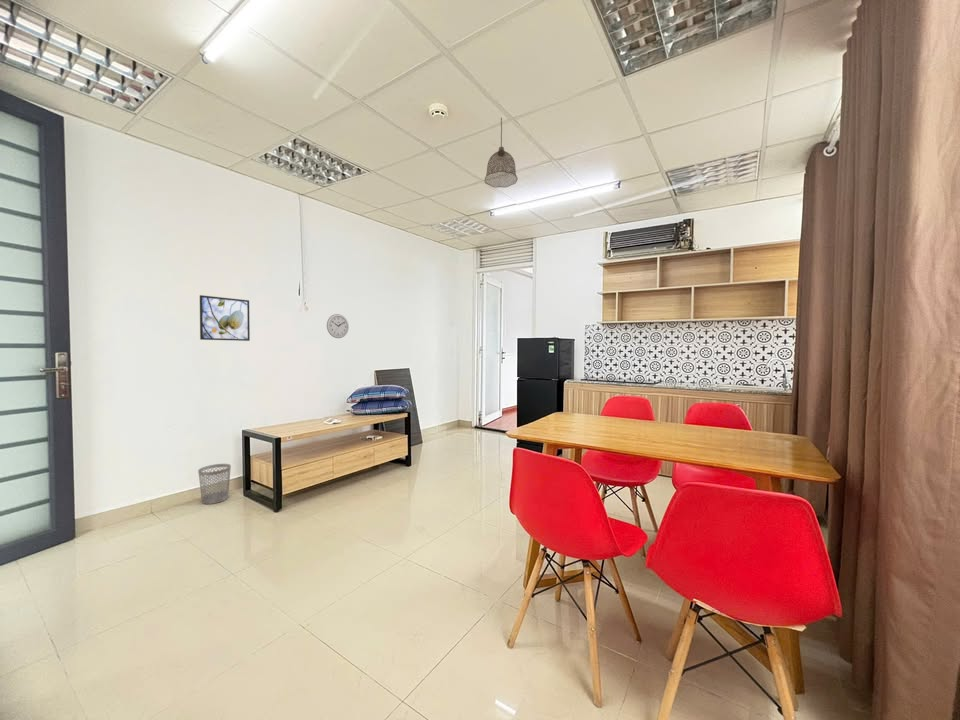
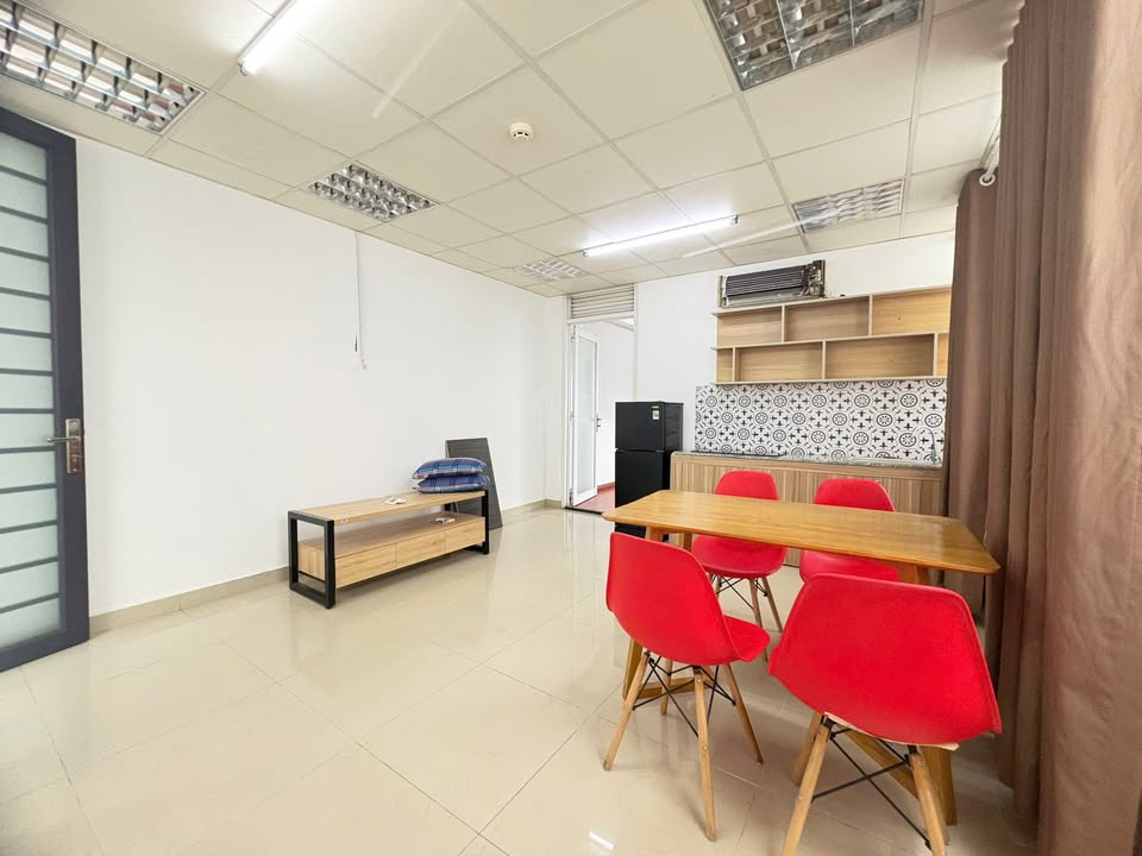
- pendant lamp [484,116,519,188]
- wastebasket [197,463,232,505]
- wall clock [326,313,350,339]
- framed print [199,294,251,342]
